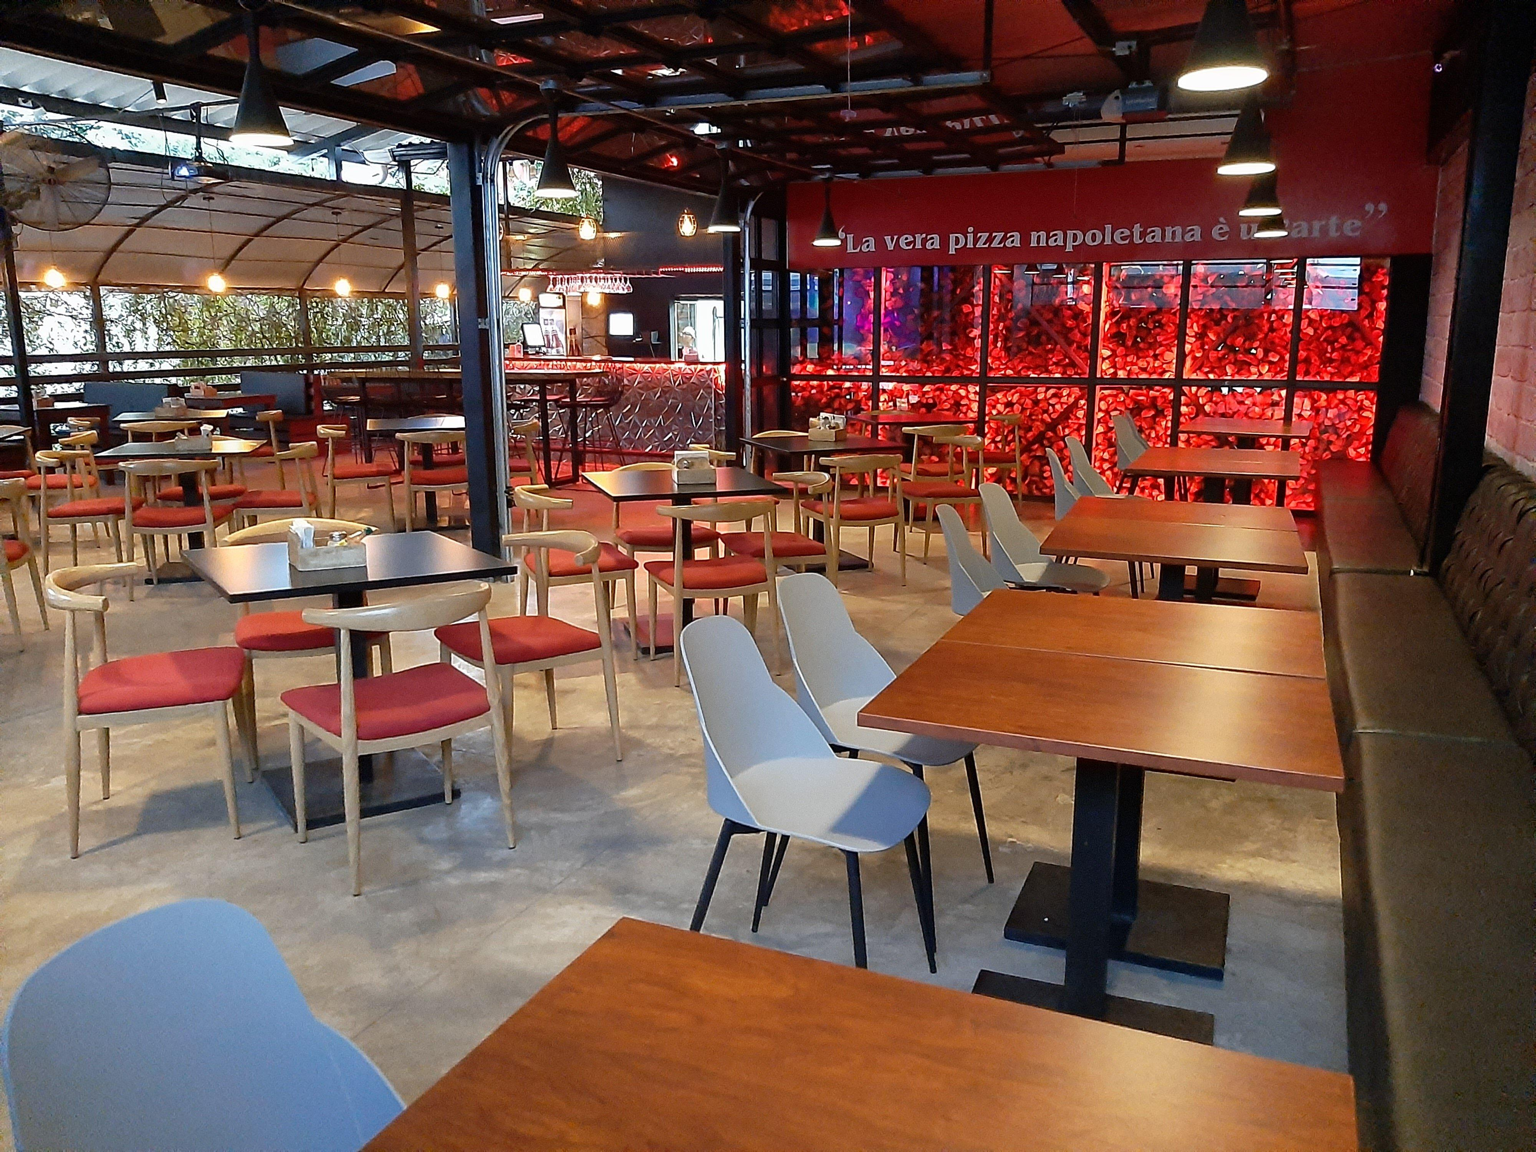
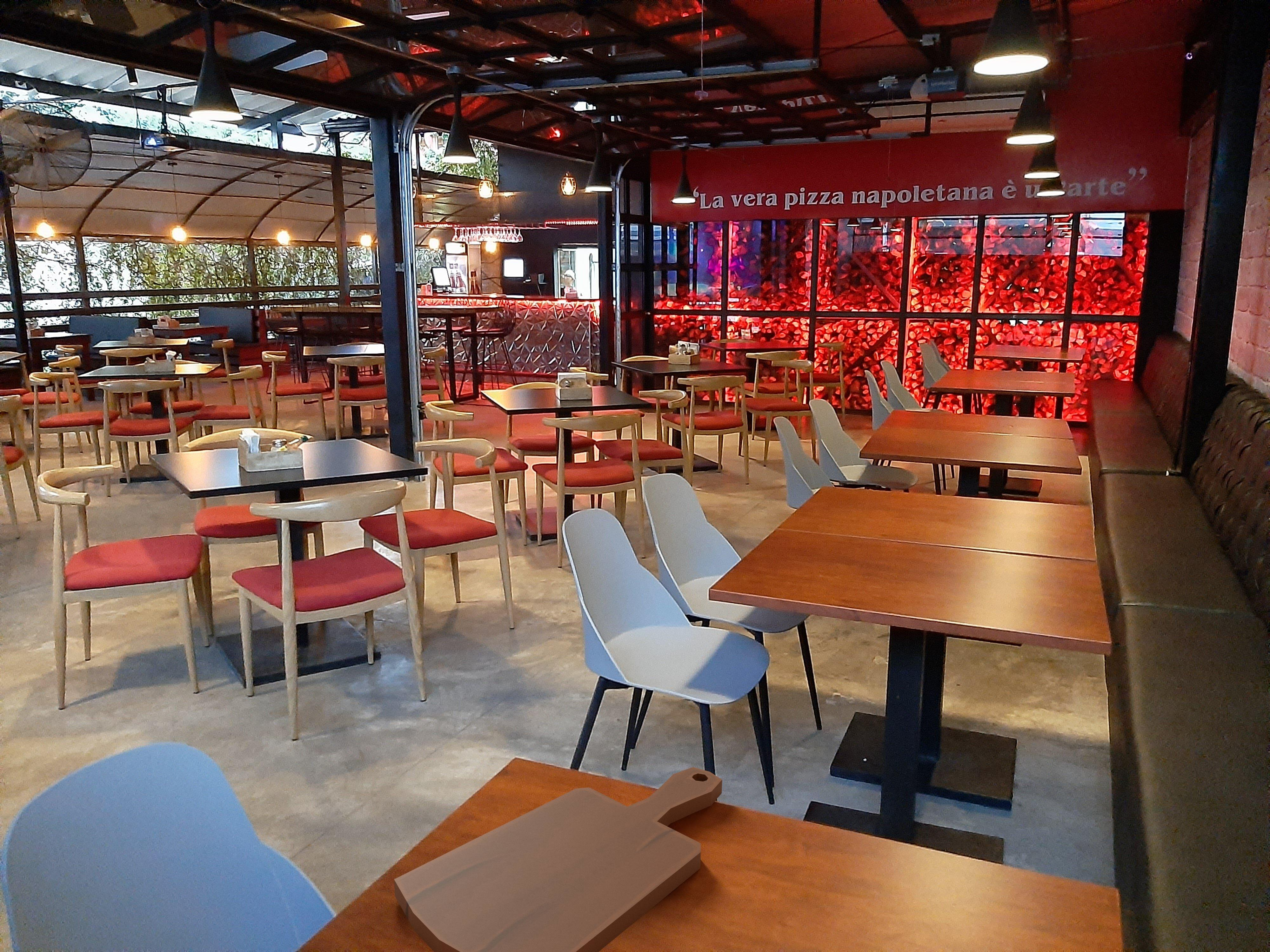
+ cutting board [394,767,722,952]
